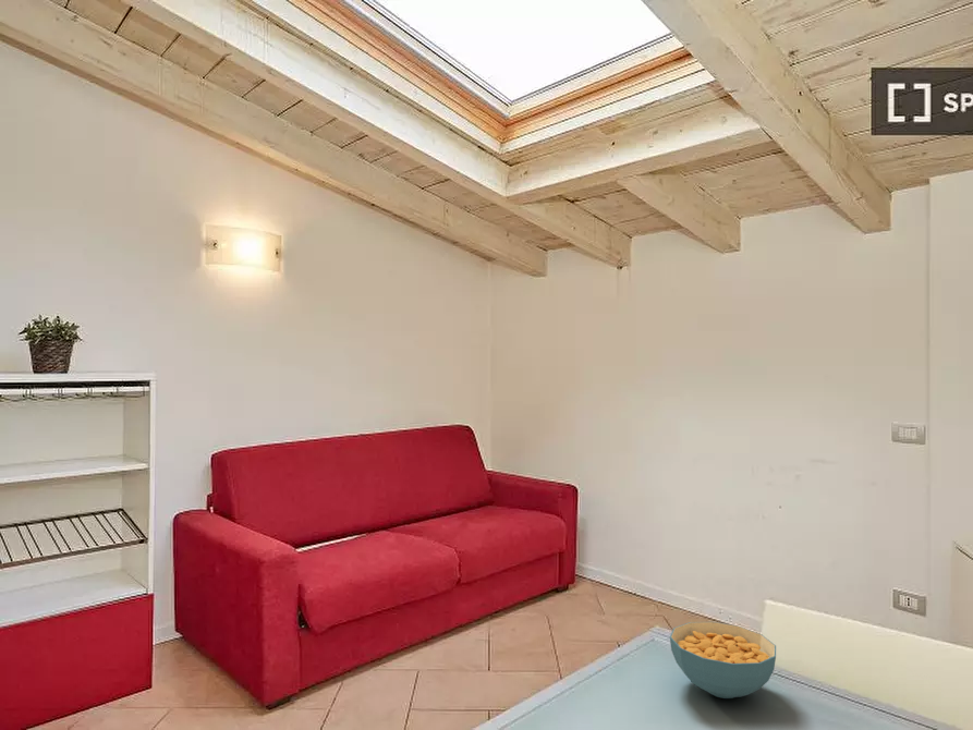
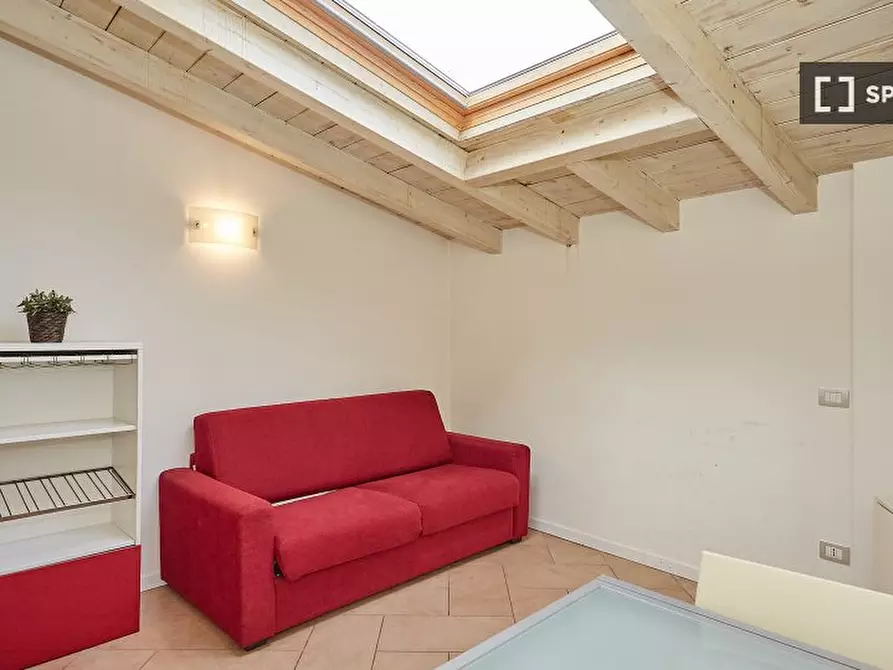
- cereal bowl [669,621,777,699]
